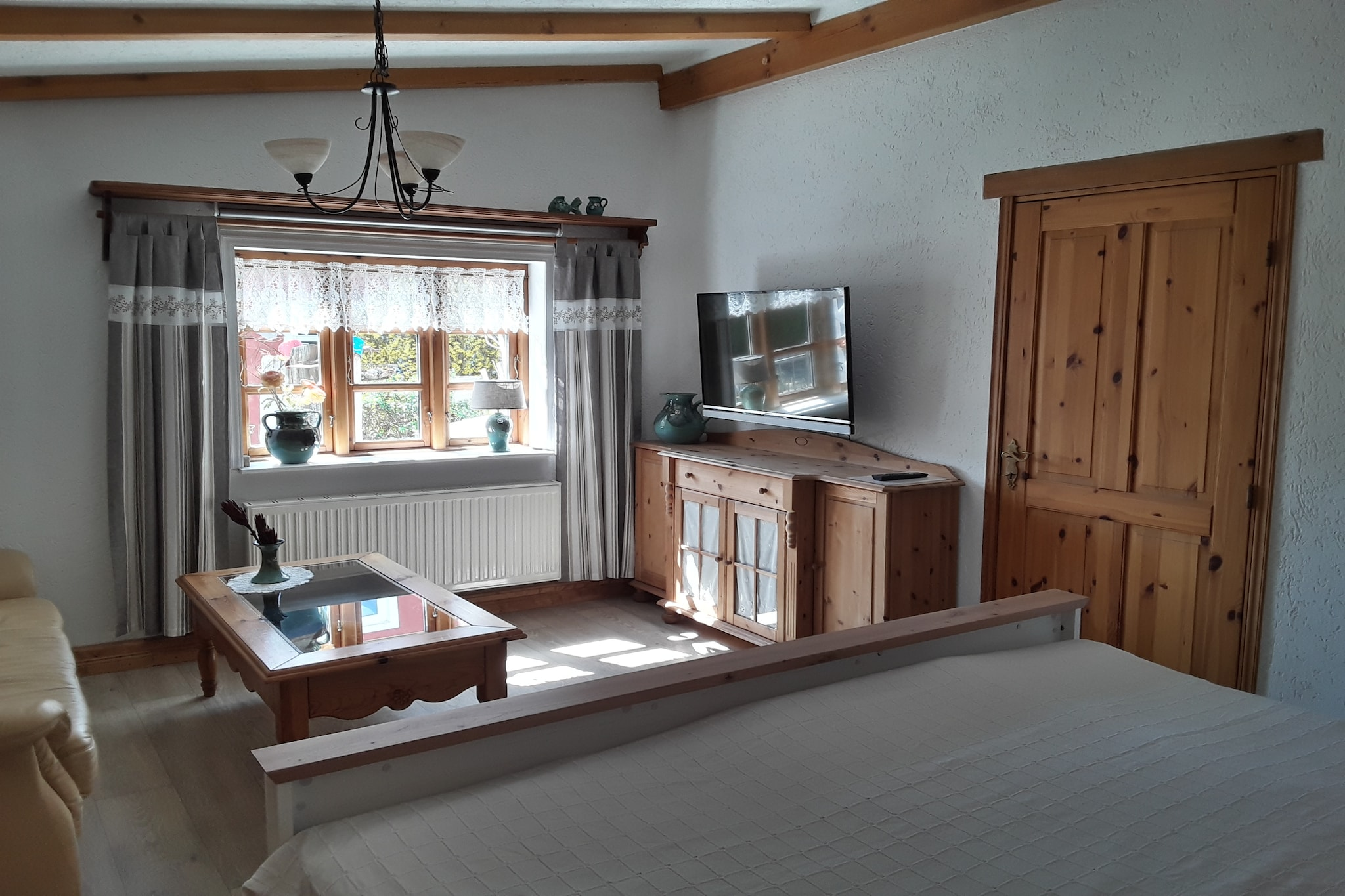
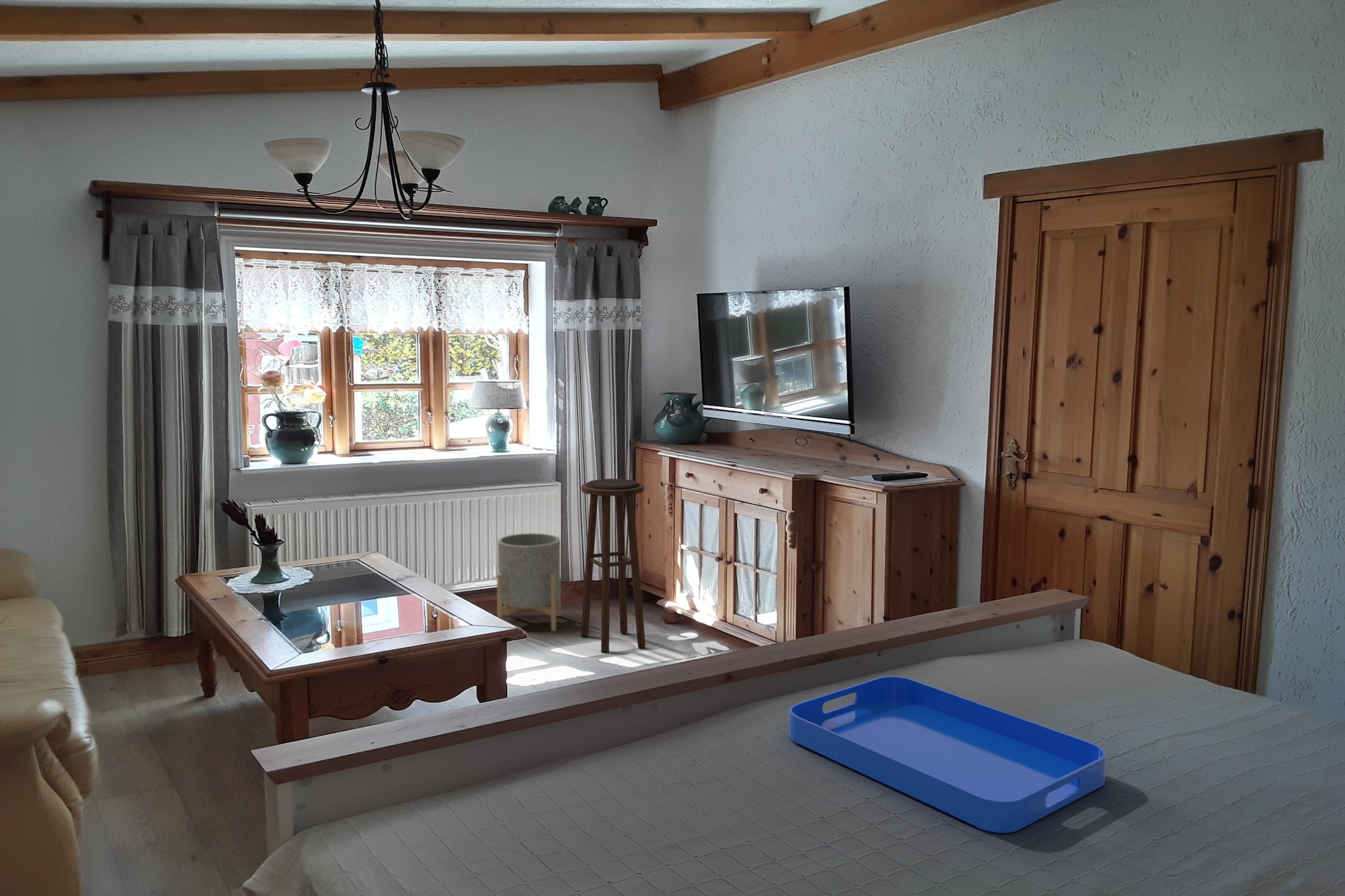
+ planter [496,532,562,632]
+ stool [580,478,646,653]
+ serving tray [788,675,1107,834]
